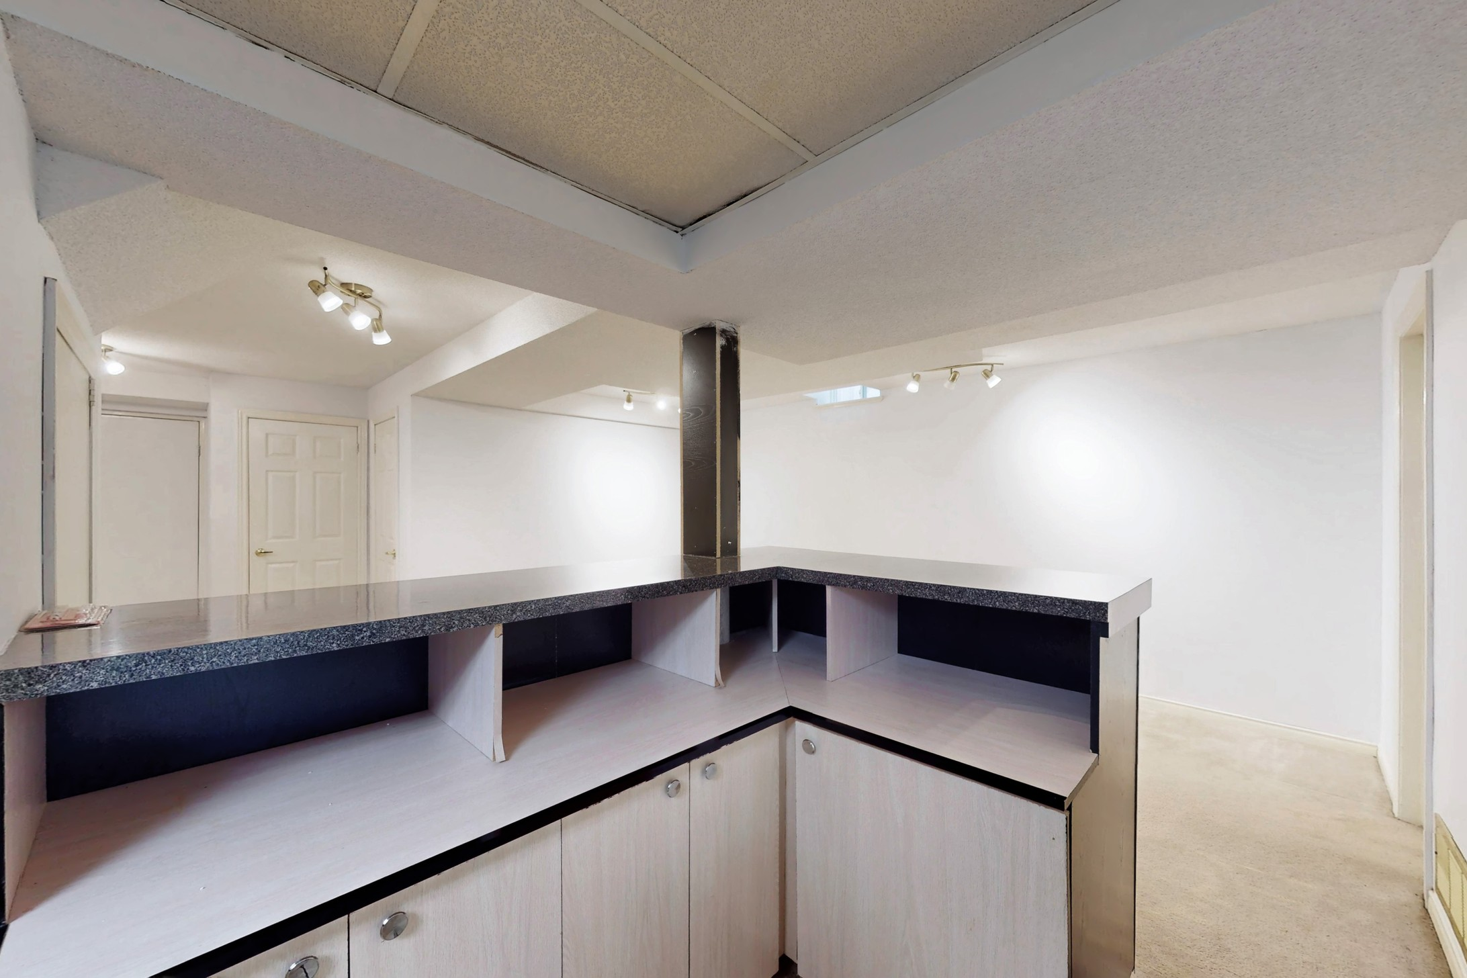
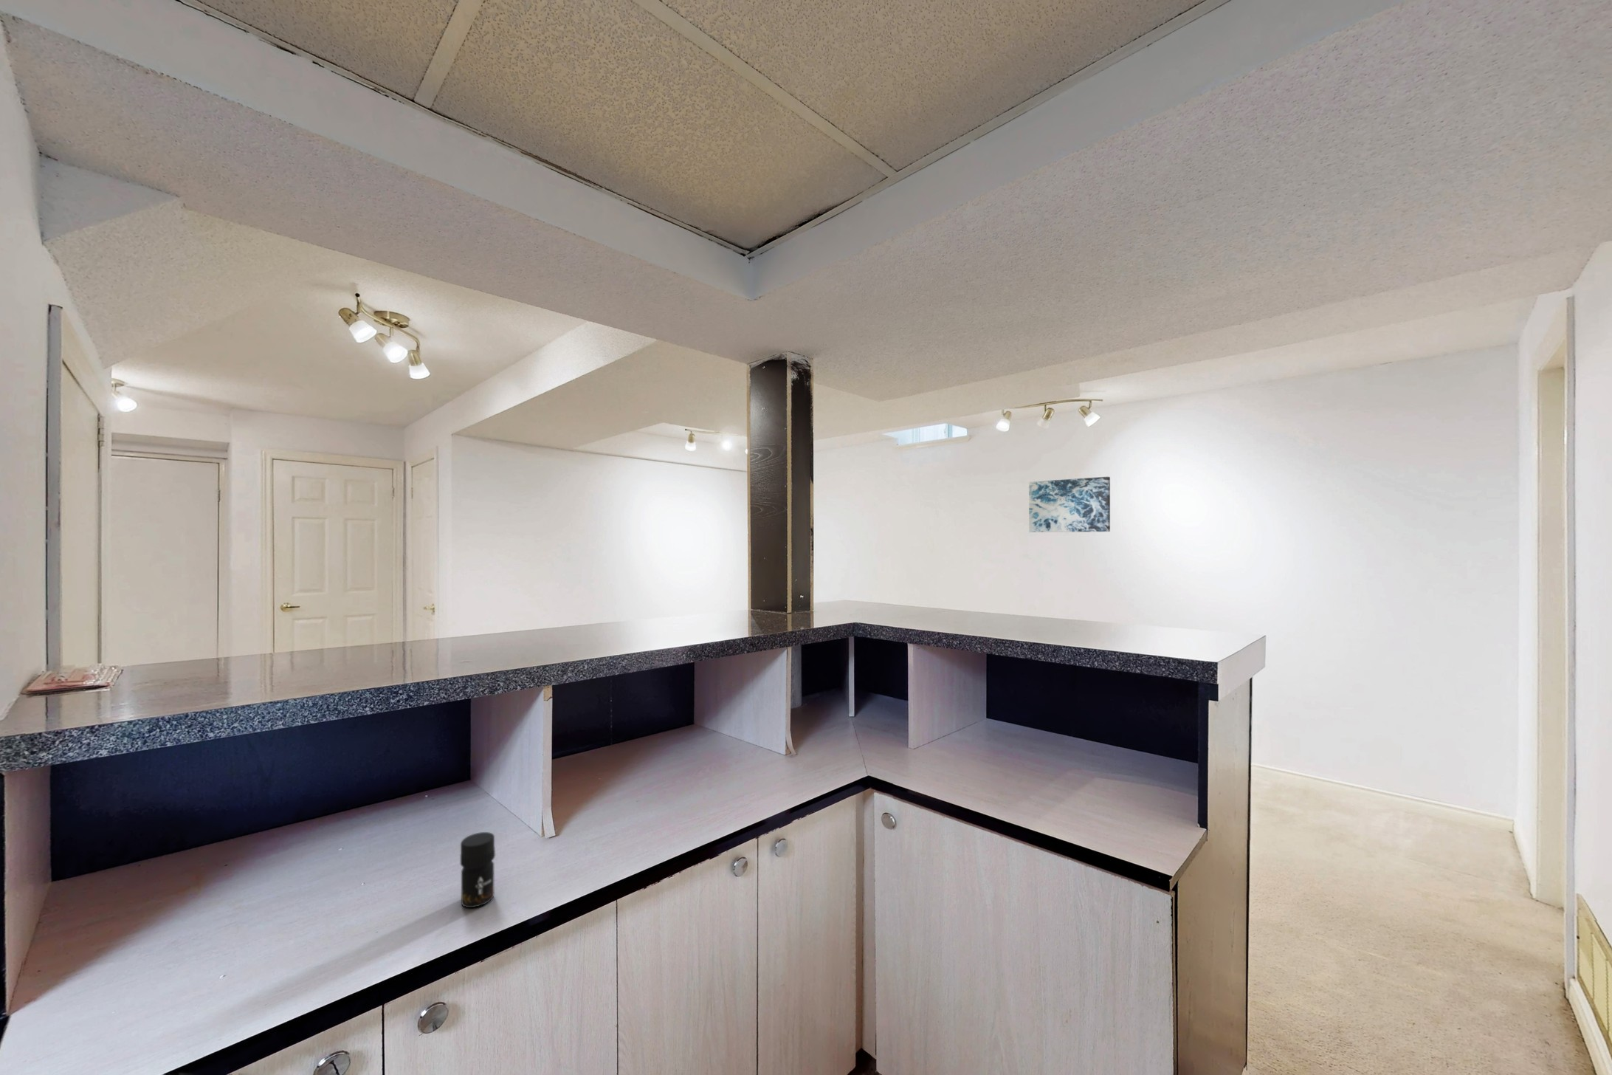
+ wall art [1028,476,1111,533]
+ jar [459,831,497,908]
